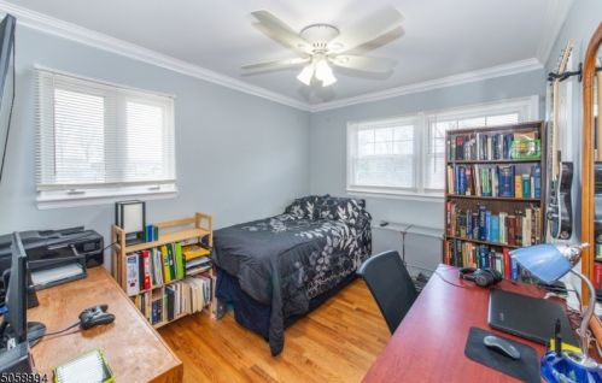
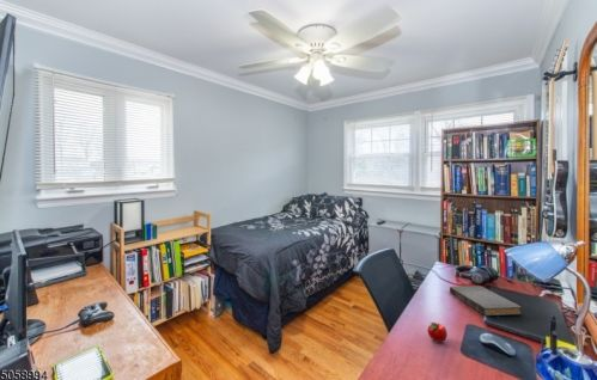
+ book [449,284,522,317]
+ apple [426,321,449,344]
